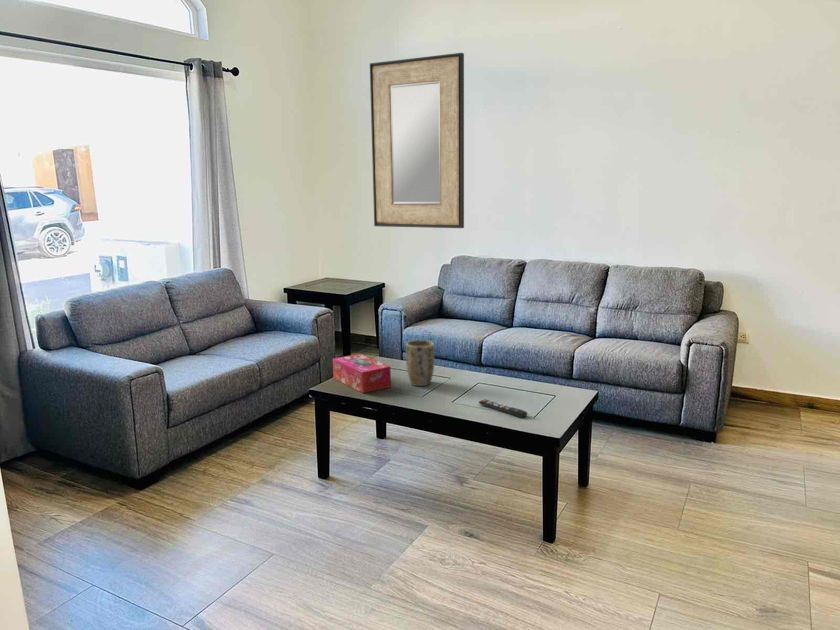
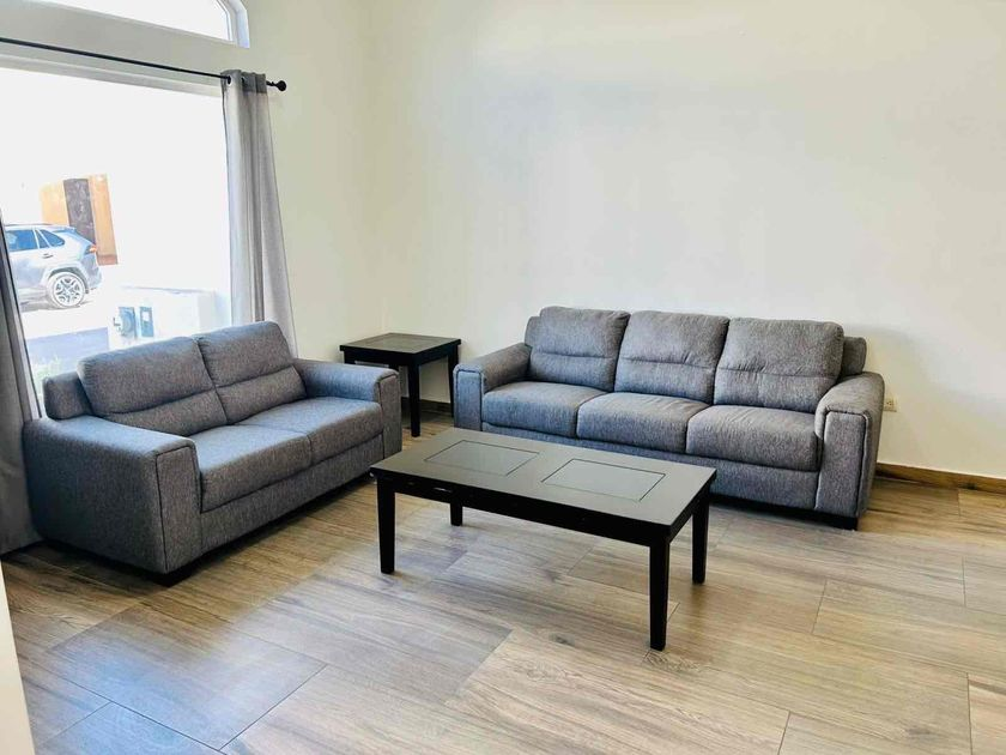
- remote control [478,398,529,419]
- plant pot [405,339,435,387]
- tissue box [332,353,392,394]
- home mirror [369,52,465,229]
